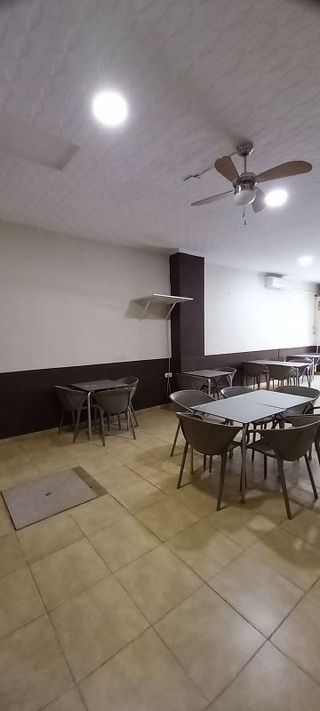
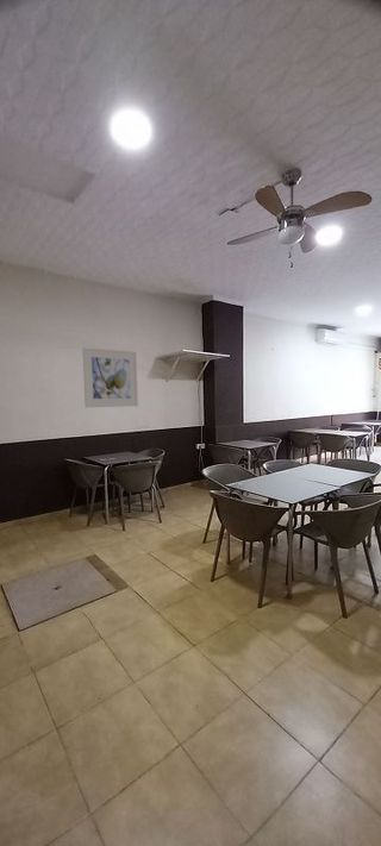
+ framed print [81,346,139,408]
